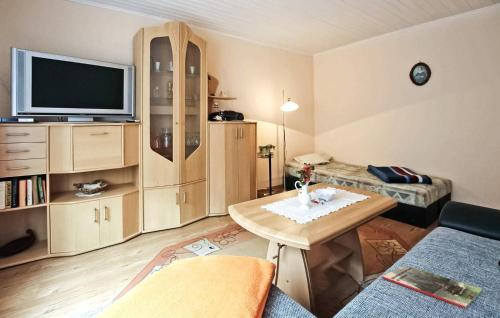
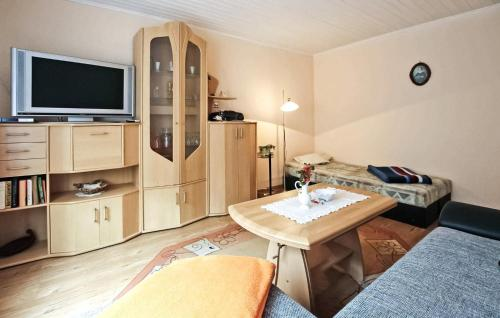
- magazine [381,264,483,309]
